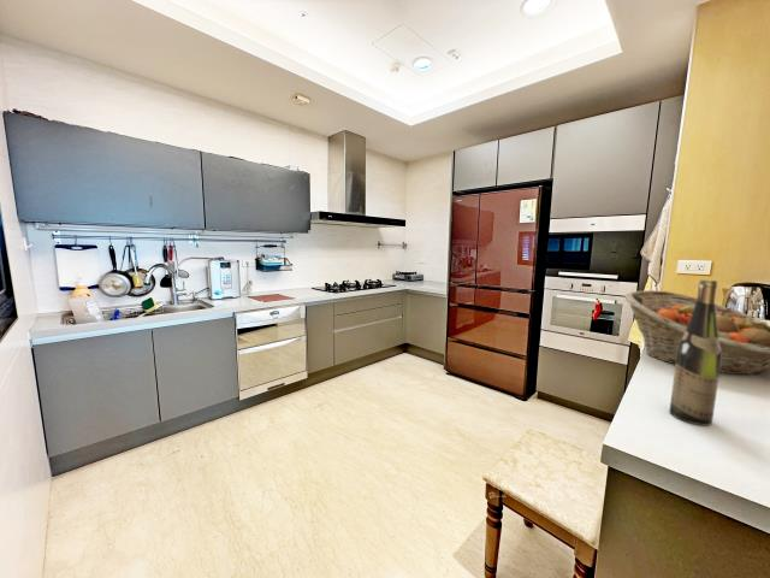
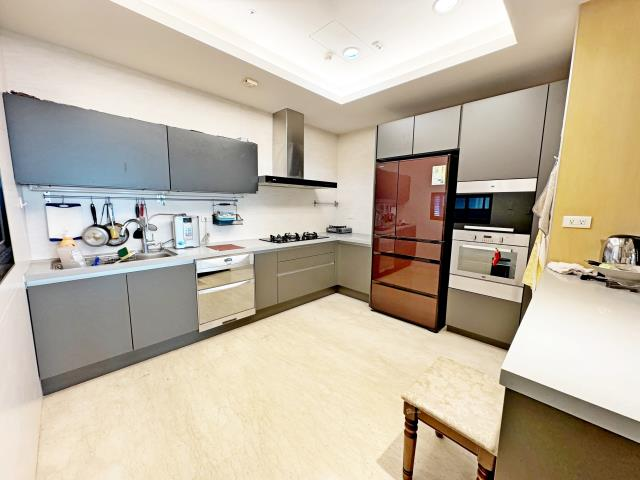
- wine bottle [669,279,722,426]
- fruit basket [623,289,770,376]
